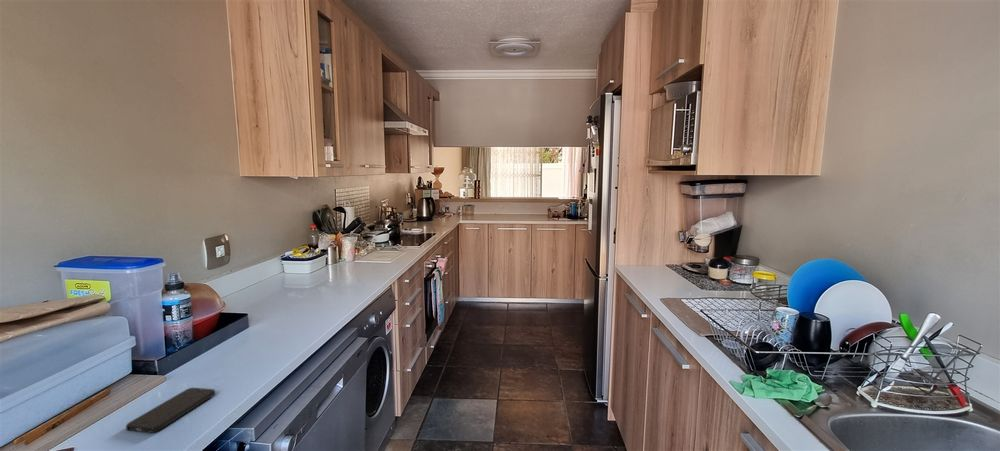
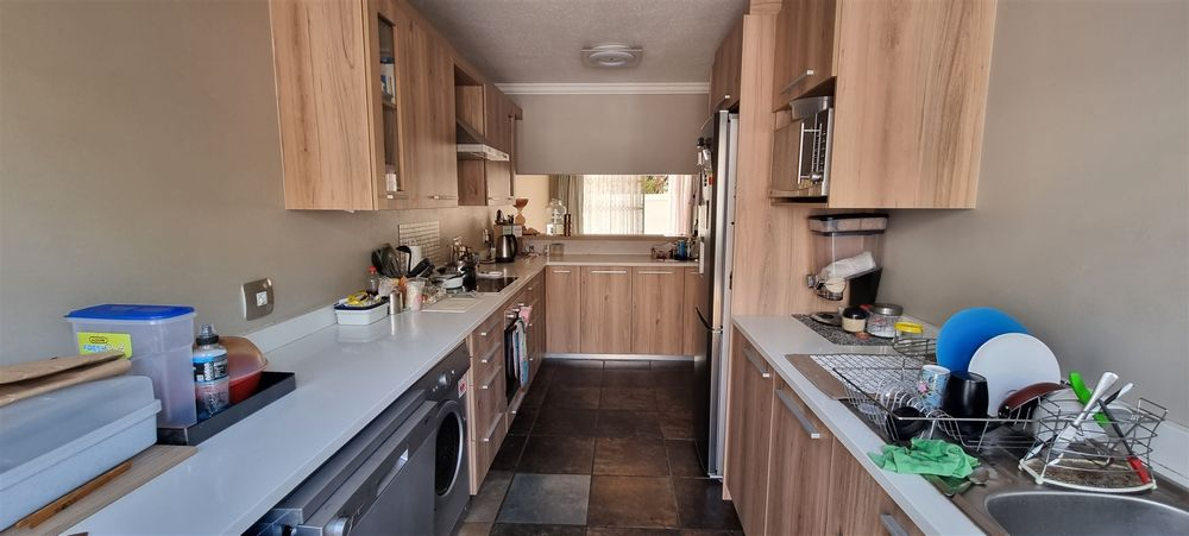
- smartphone [125,387,216,434]
